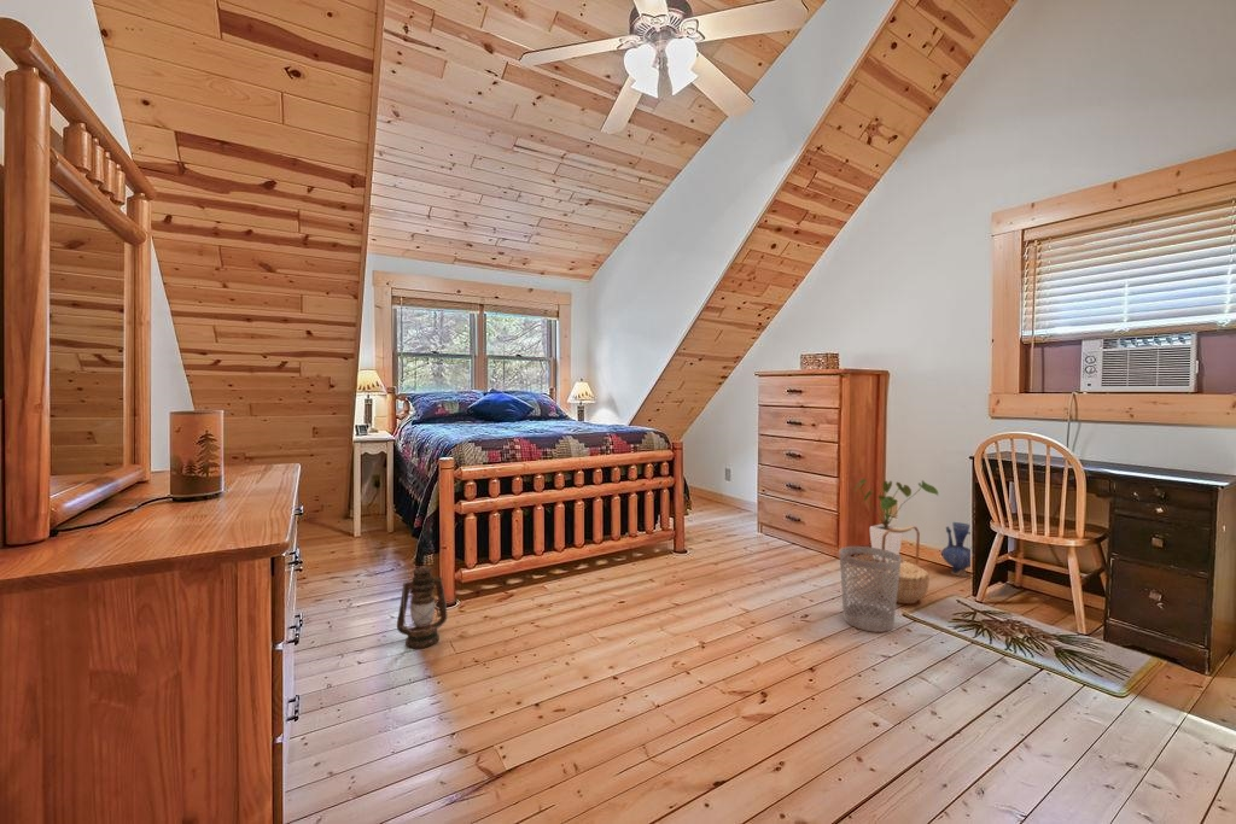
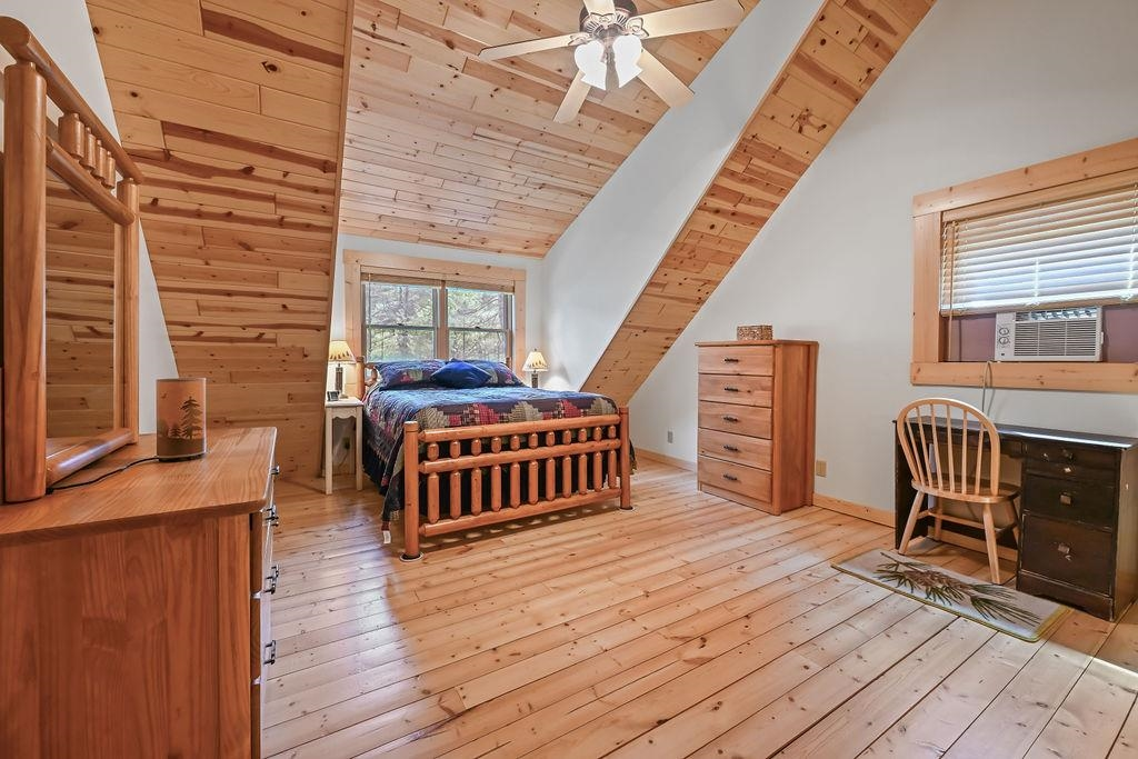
- vase [940,521,972,578]
- basket [871,525,931,604]
- lantern [396,565,449,649]
- house plant [853,478,939,561]
- wastebasket [838,545,902,633]
